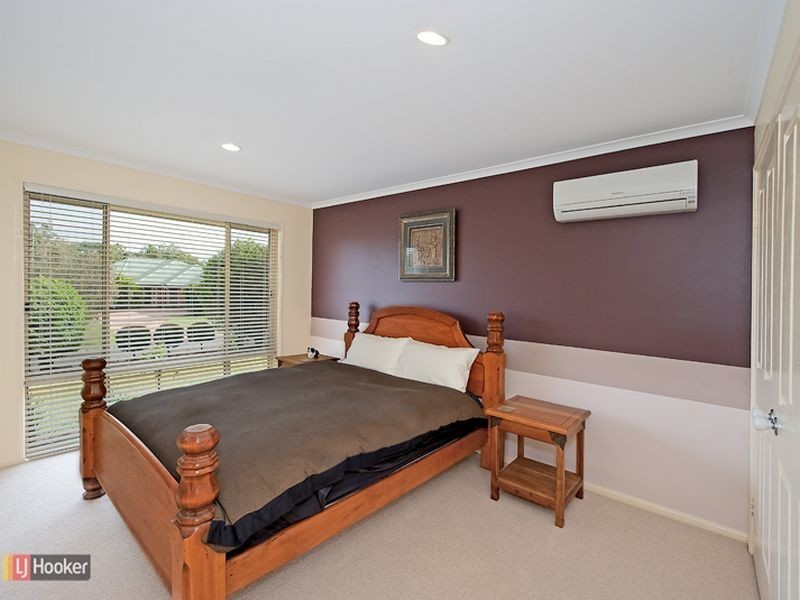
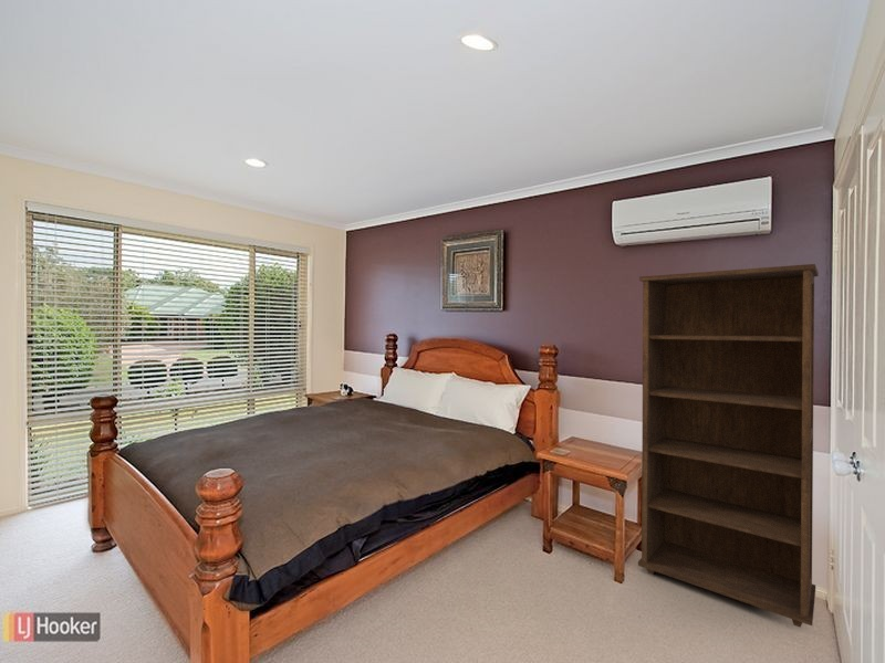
+ bookcase [637,263,820,629]
